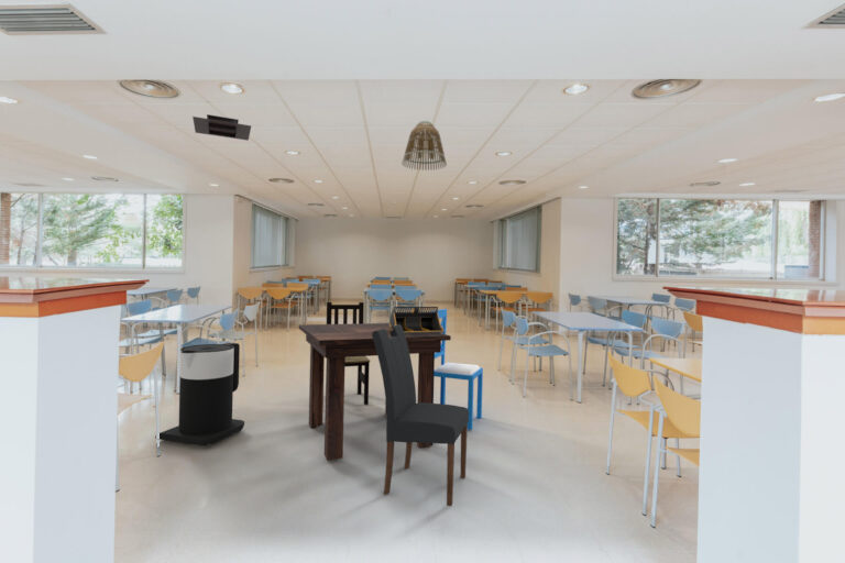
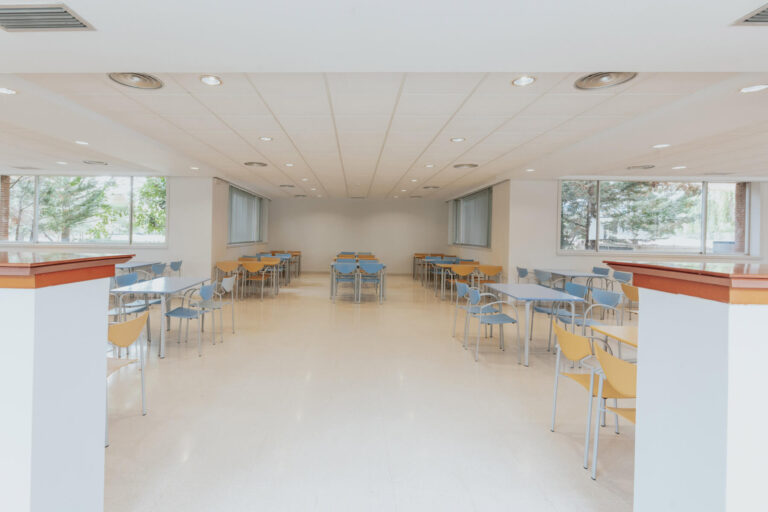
- dining chair [326,301,371,406]
- trash can [154,342,245,446]
- paper towel holder [388,306,445,334]
- lamp shade [400,120,448,172]
- dining chair [429,308,484,431]
- dining table [298,322,452,462]
- ceiling vent [191,113,252,142]
- dining chair [372,324,469,507]
